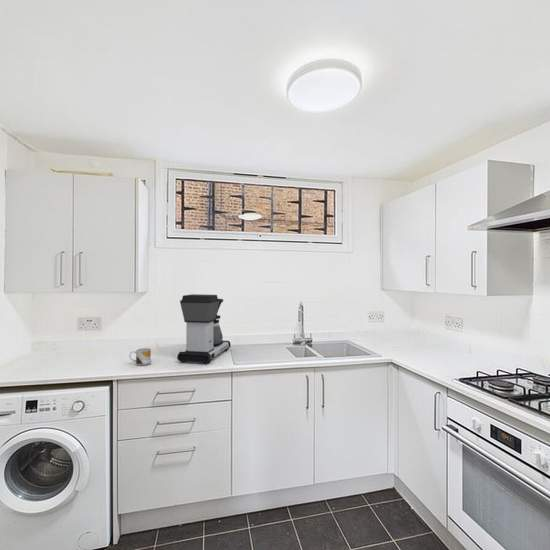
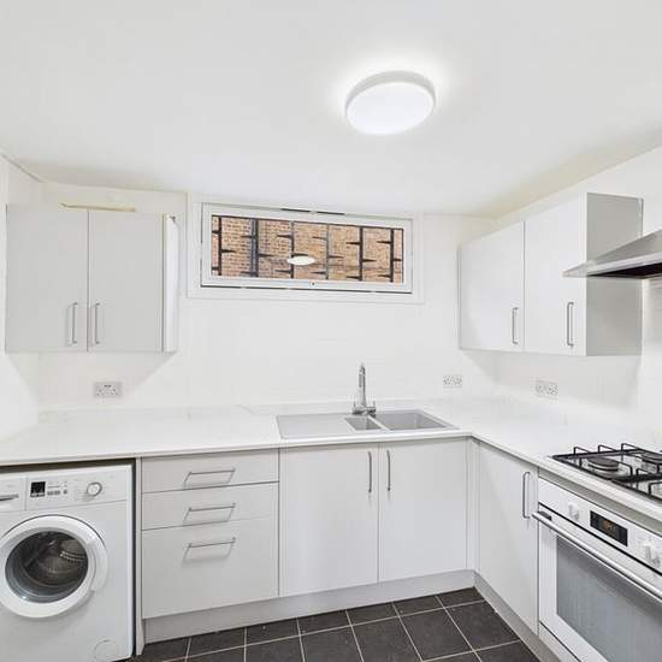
- mug [128,347,153,366]
- coffee maker [176,293,231,365]
